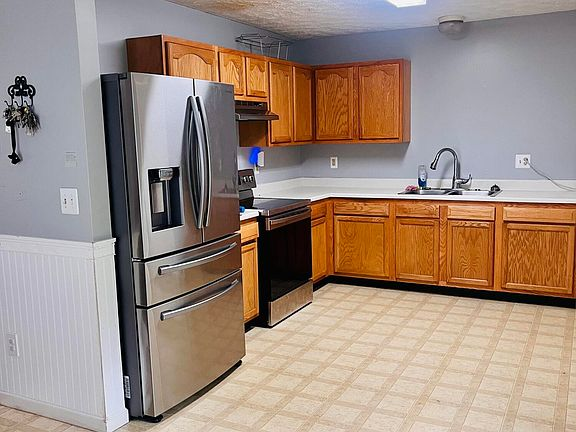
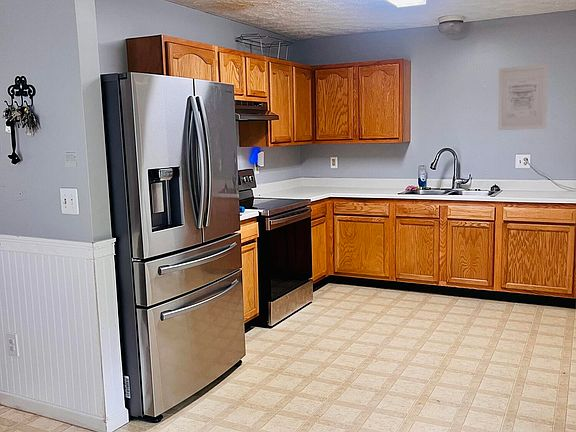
+ wall art [497,63,548,131]
